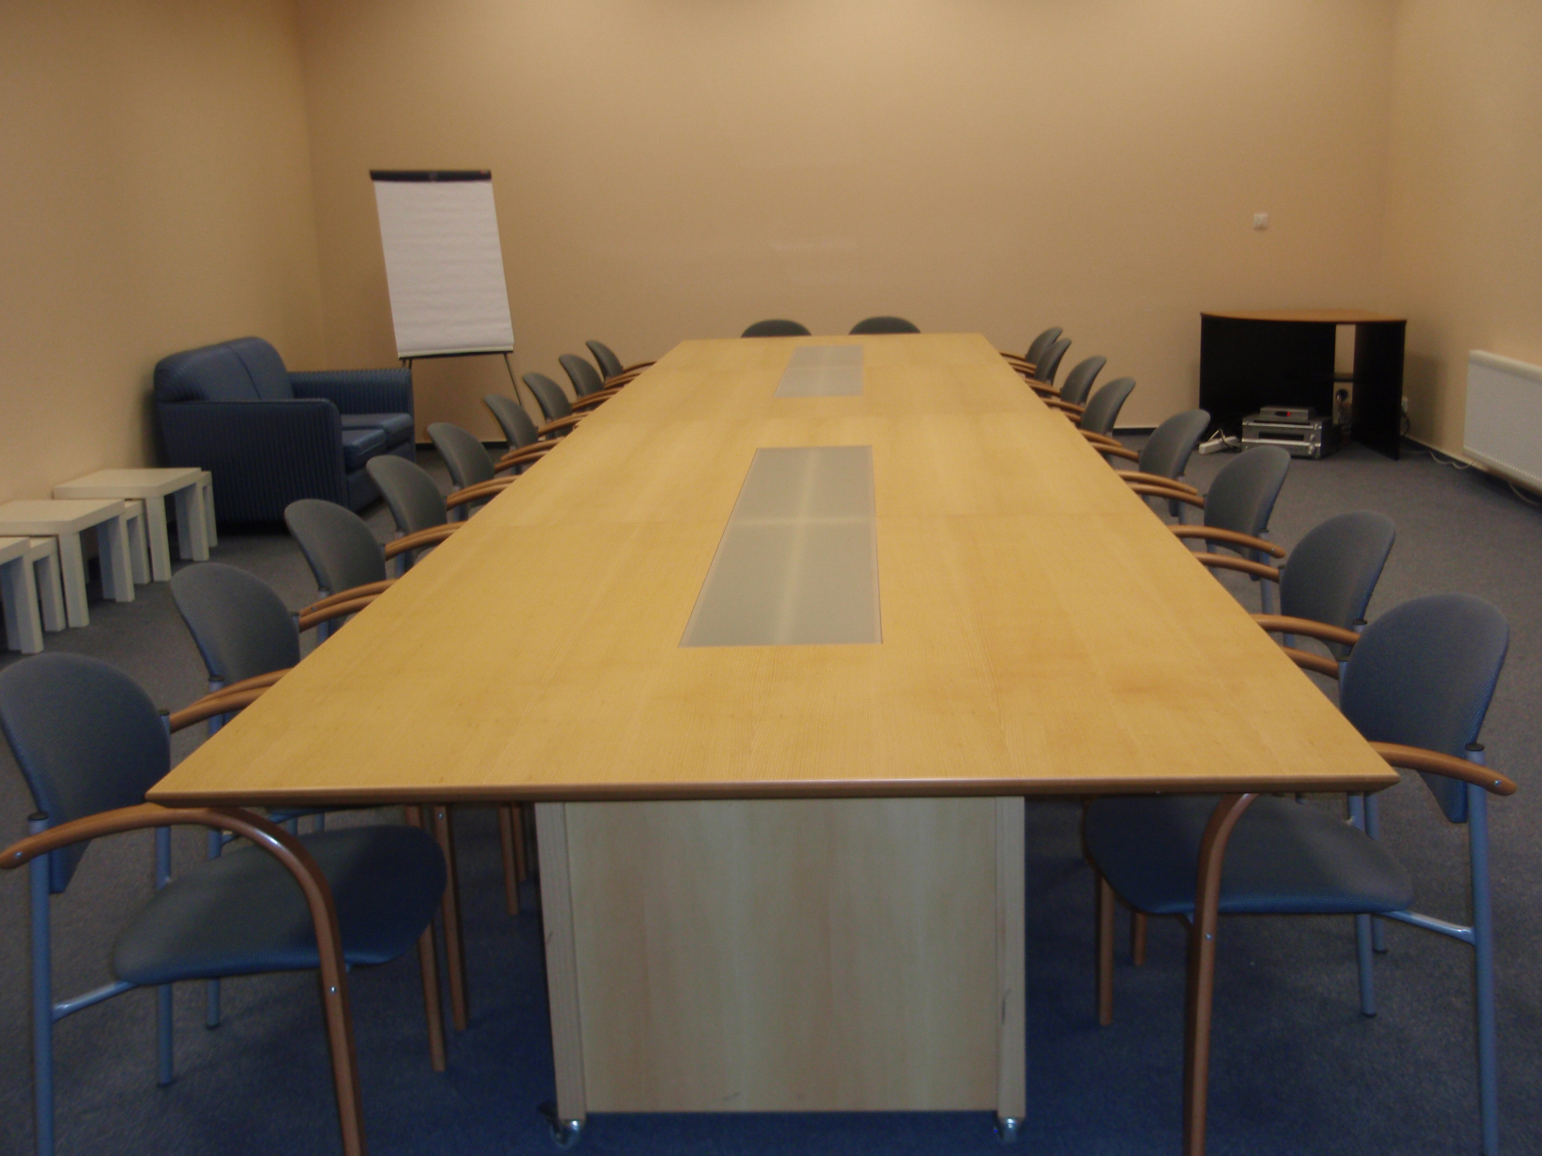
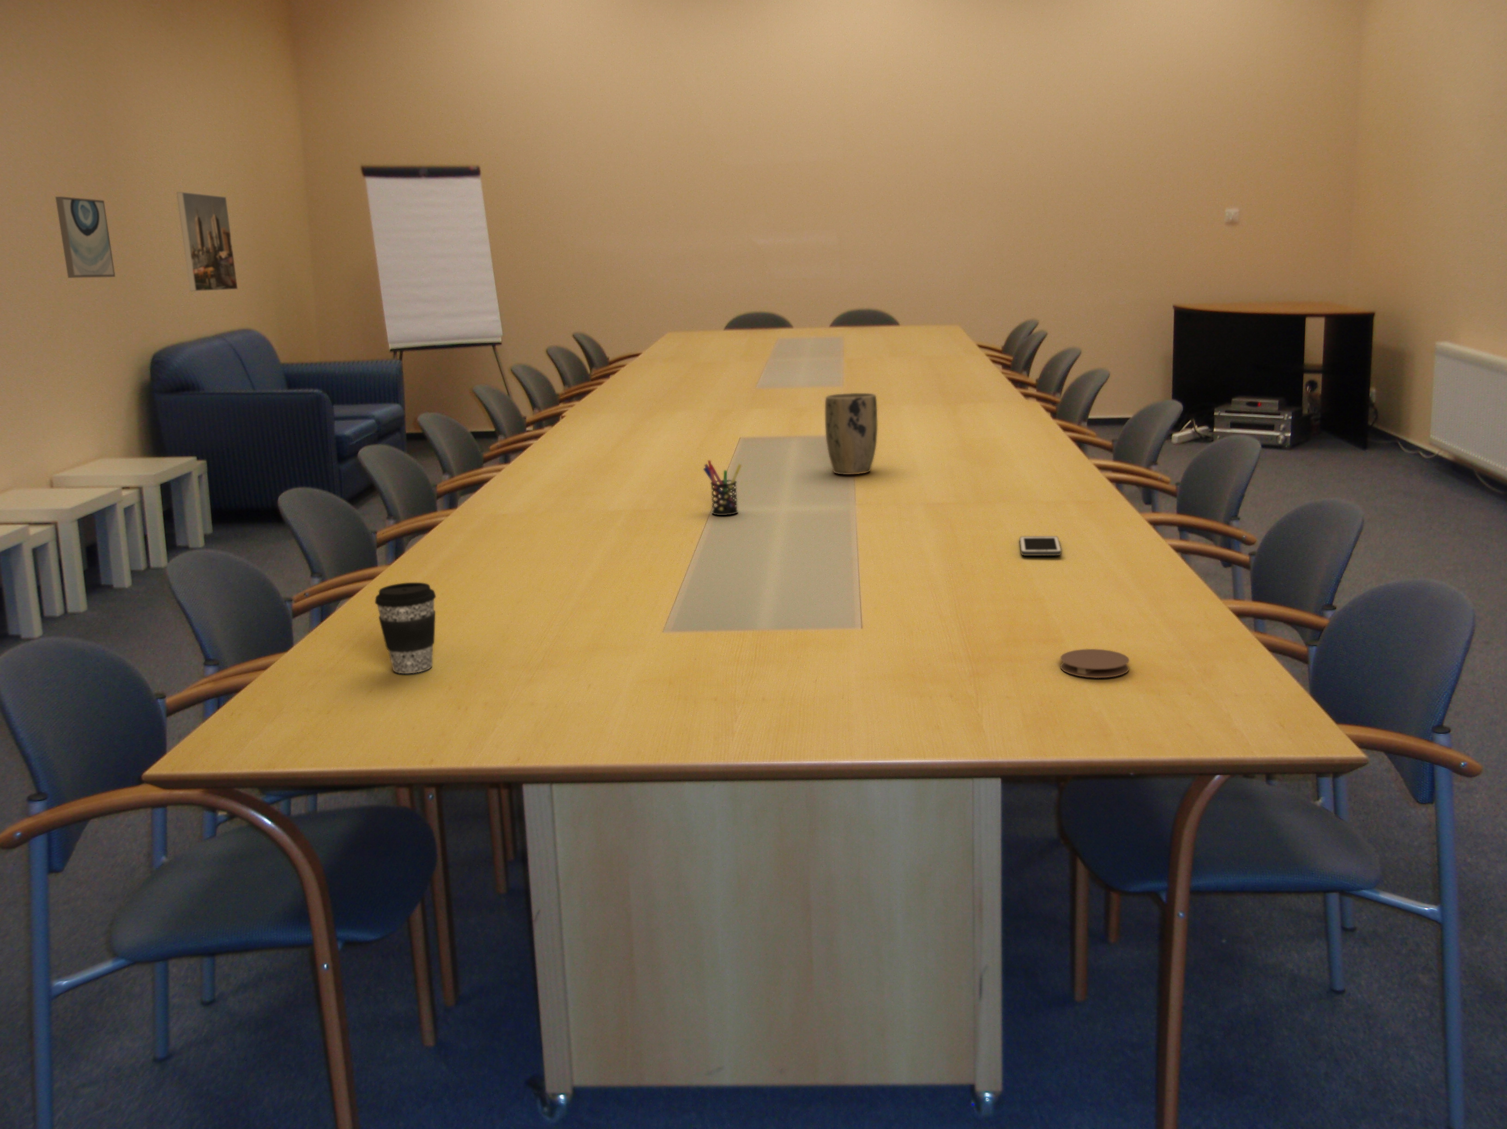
+ coaster [1060,649,1130,678]
+ pen holder [702,459,743,516]
+ cell phone [1019,535,1062,556]
+ plant pot [825,393,878,476]
+ wall art [55,196,116,279]
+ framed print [176,191,239,292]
+ coffee cup [375,582,437,674]
